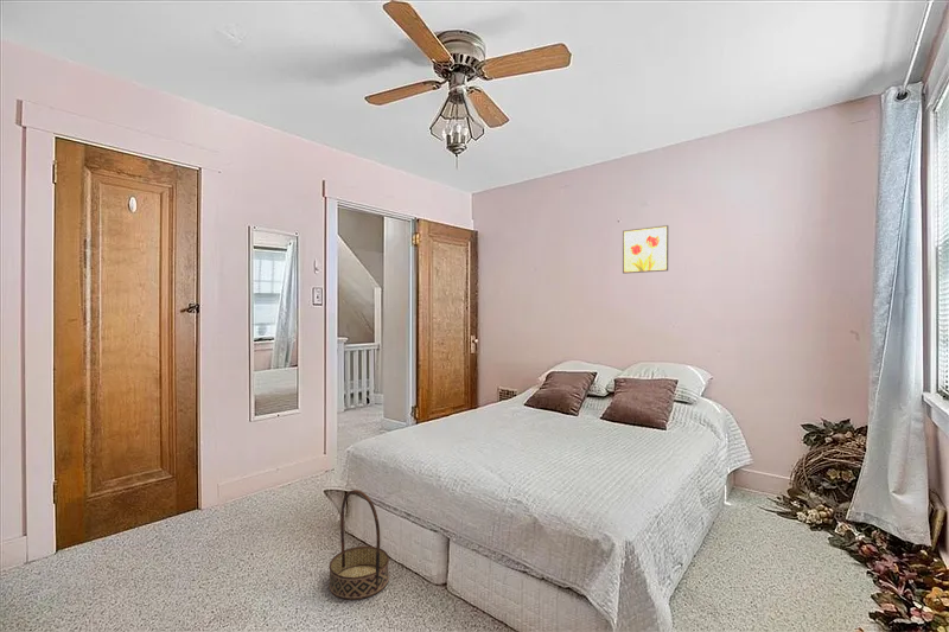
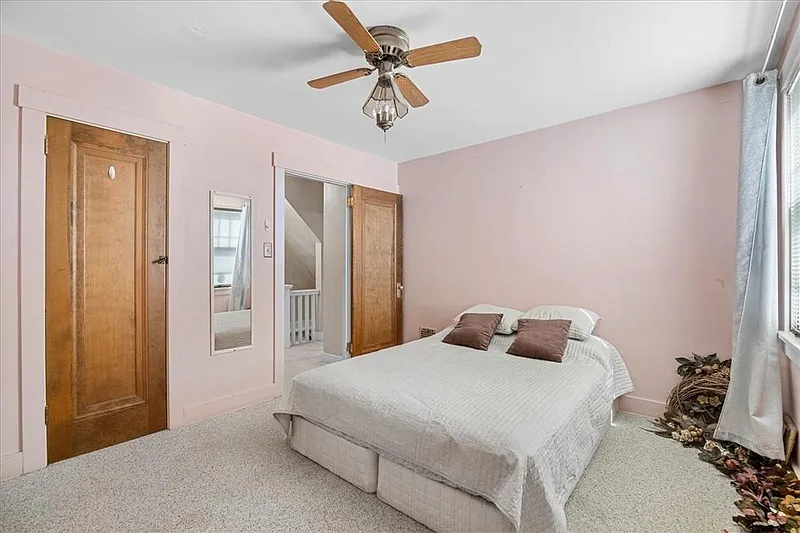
- wall art [622,224,669,275]
- basket [327,489,390,601]
